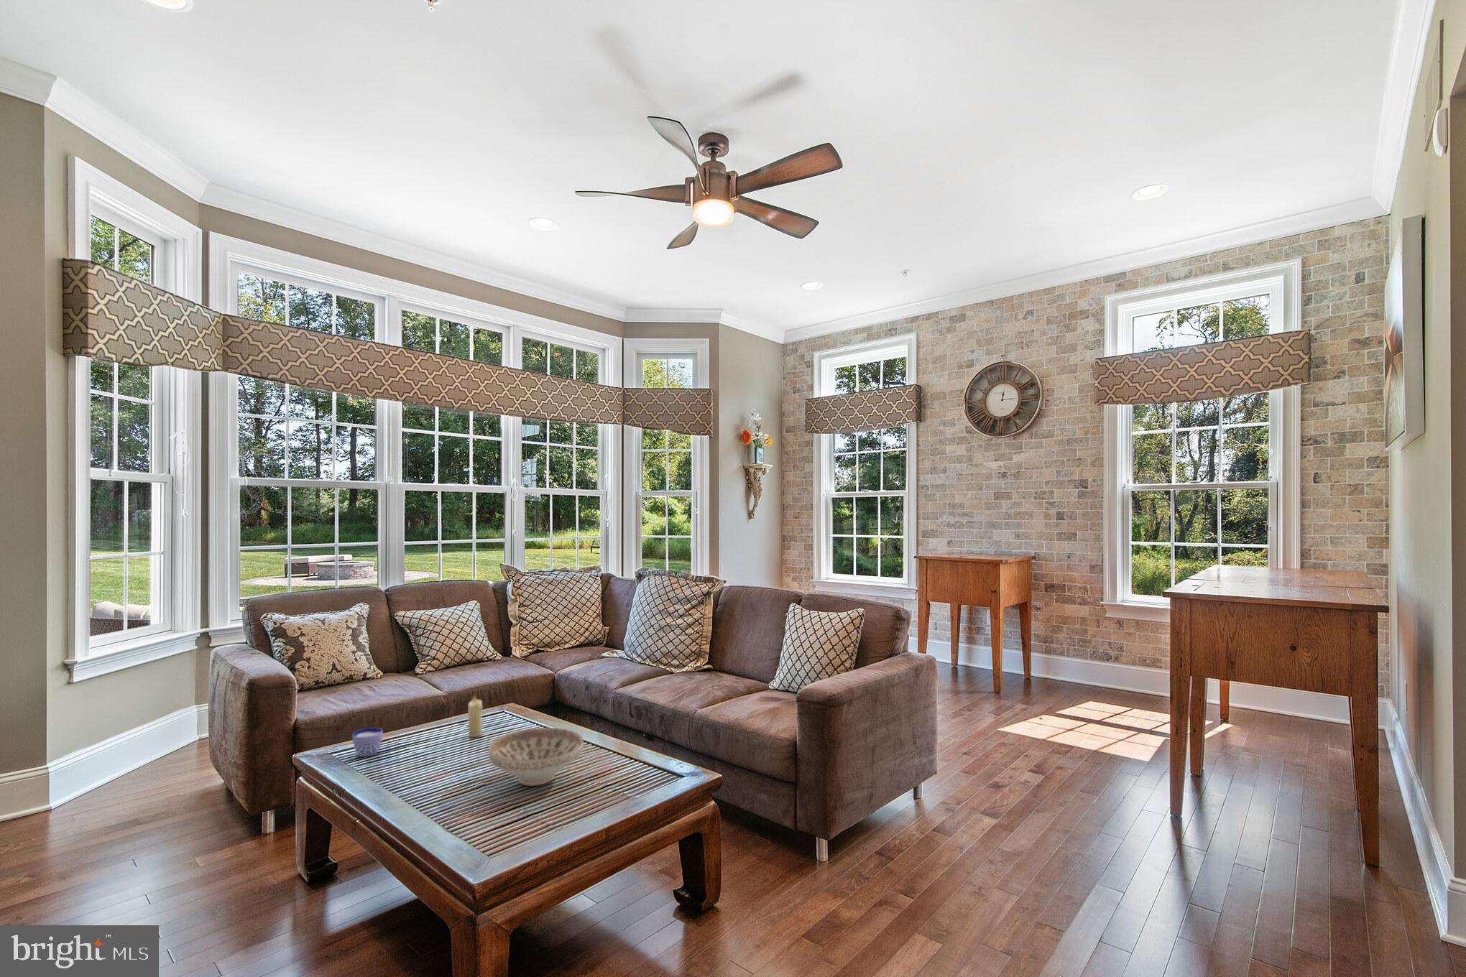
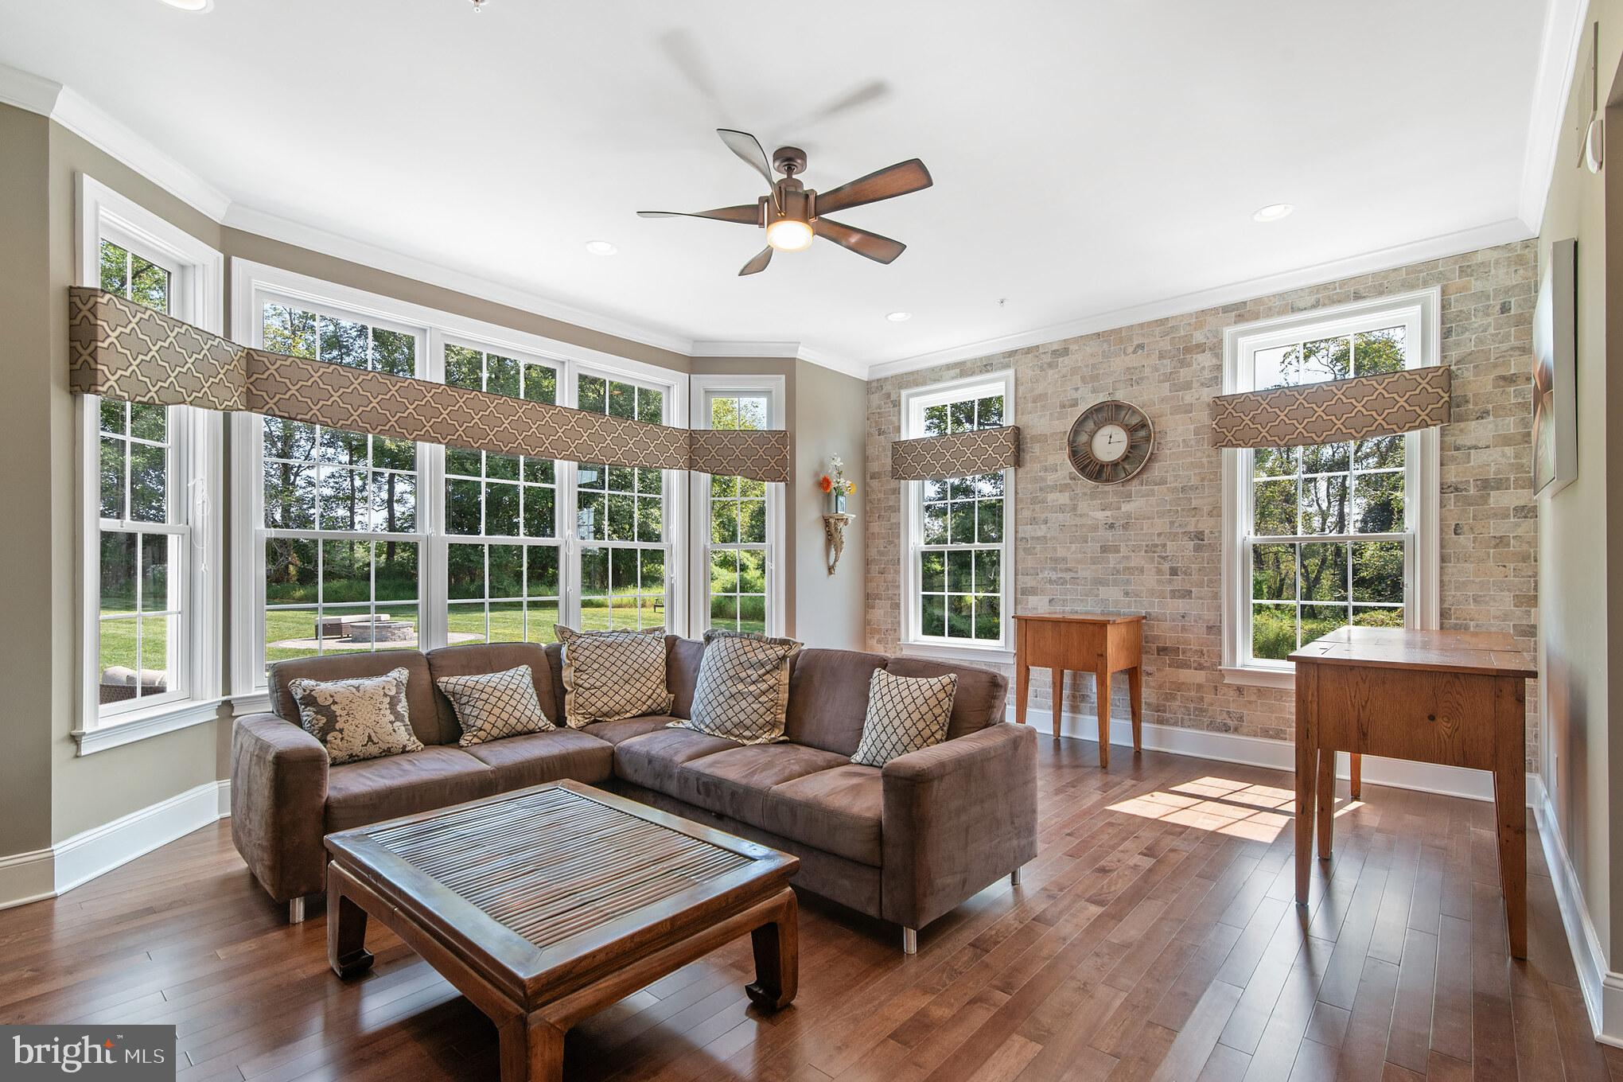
- decorative bowl [488,727,585,786]
- candle [467,693,483,738]
- cup [351,727,383,758]
